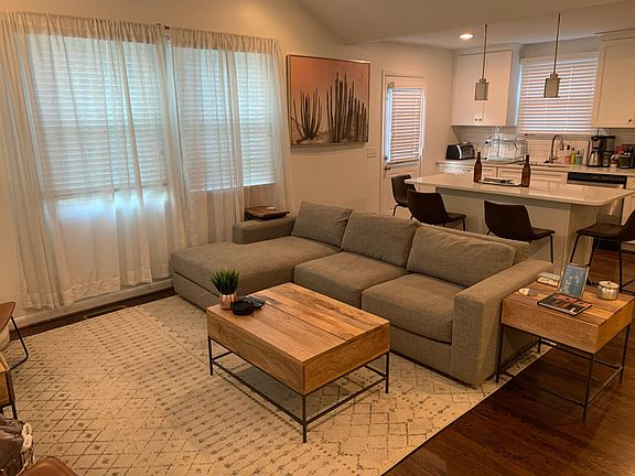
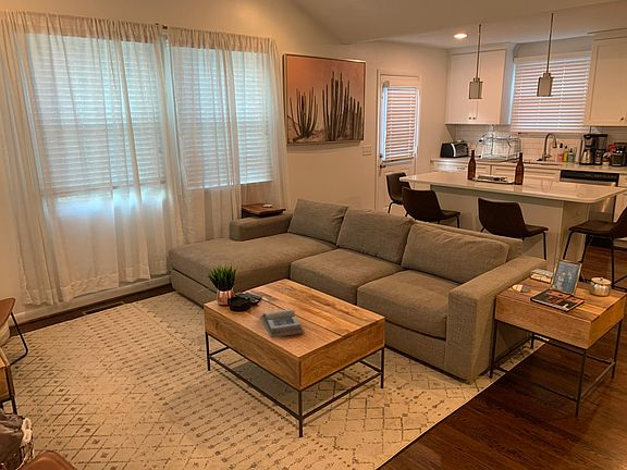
+ book [259,308,305,338]
